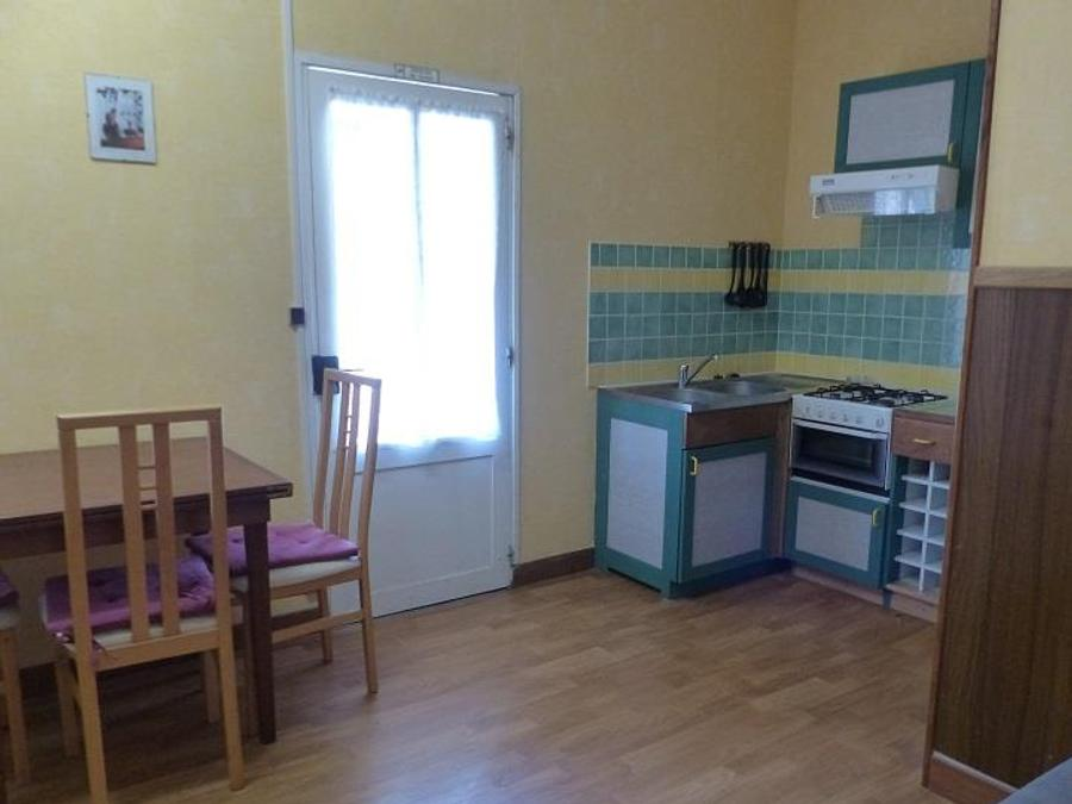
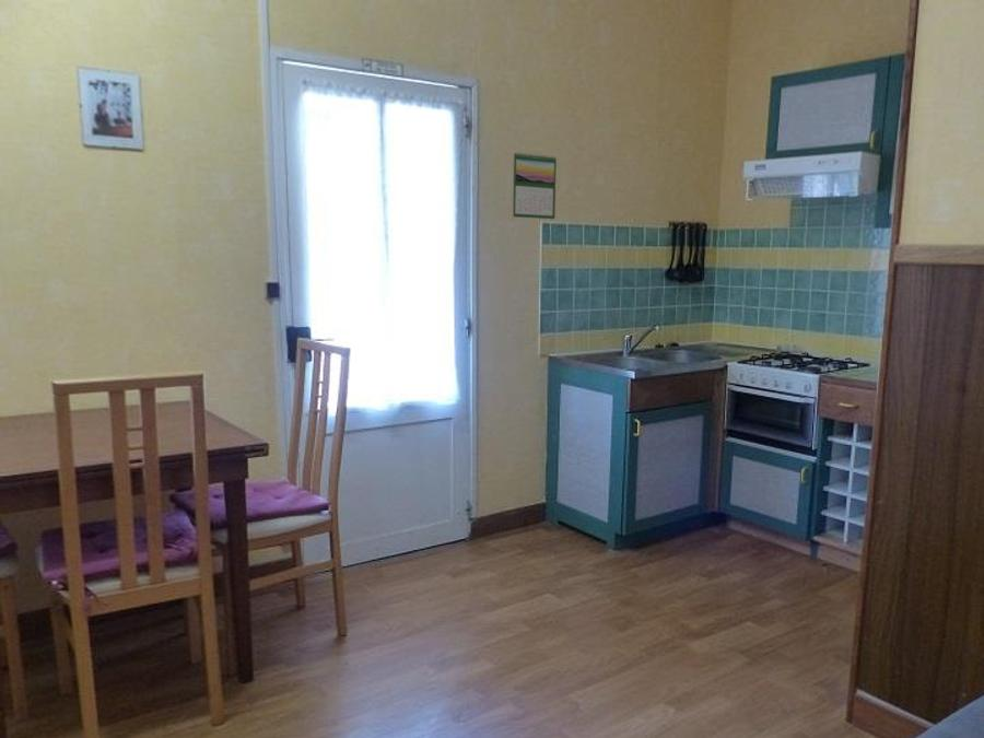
+ calendar [512,151,558,220]
